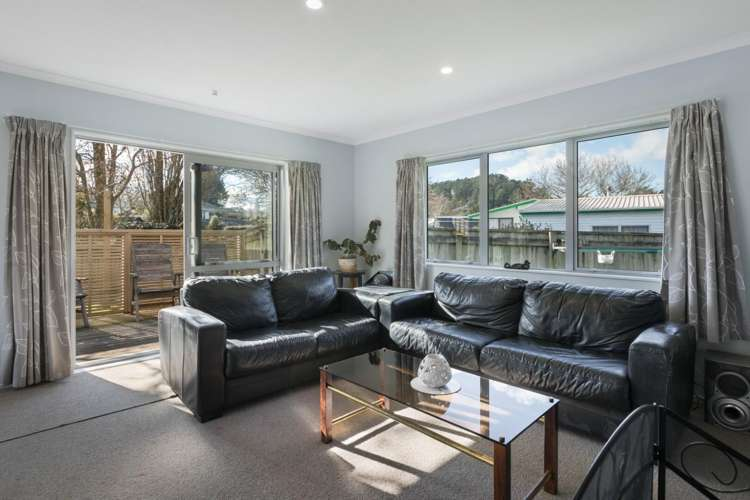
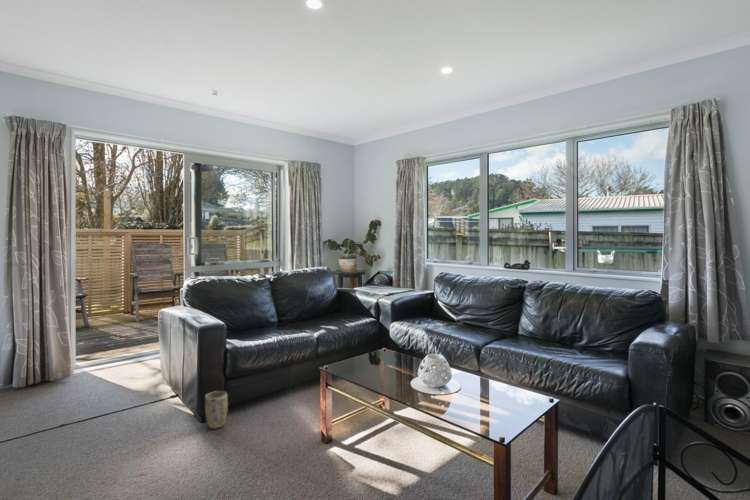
+ plant pot [204,390,229,430]
